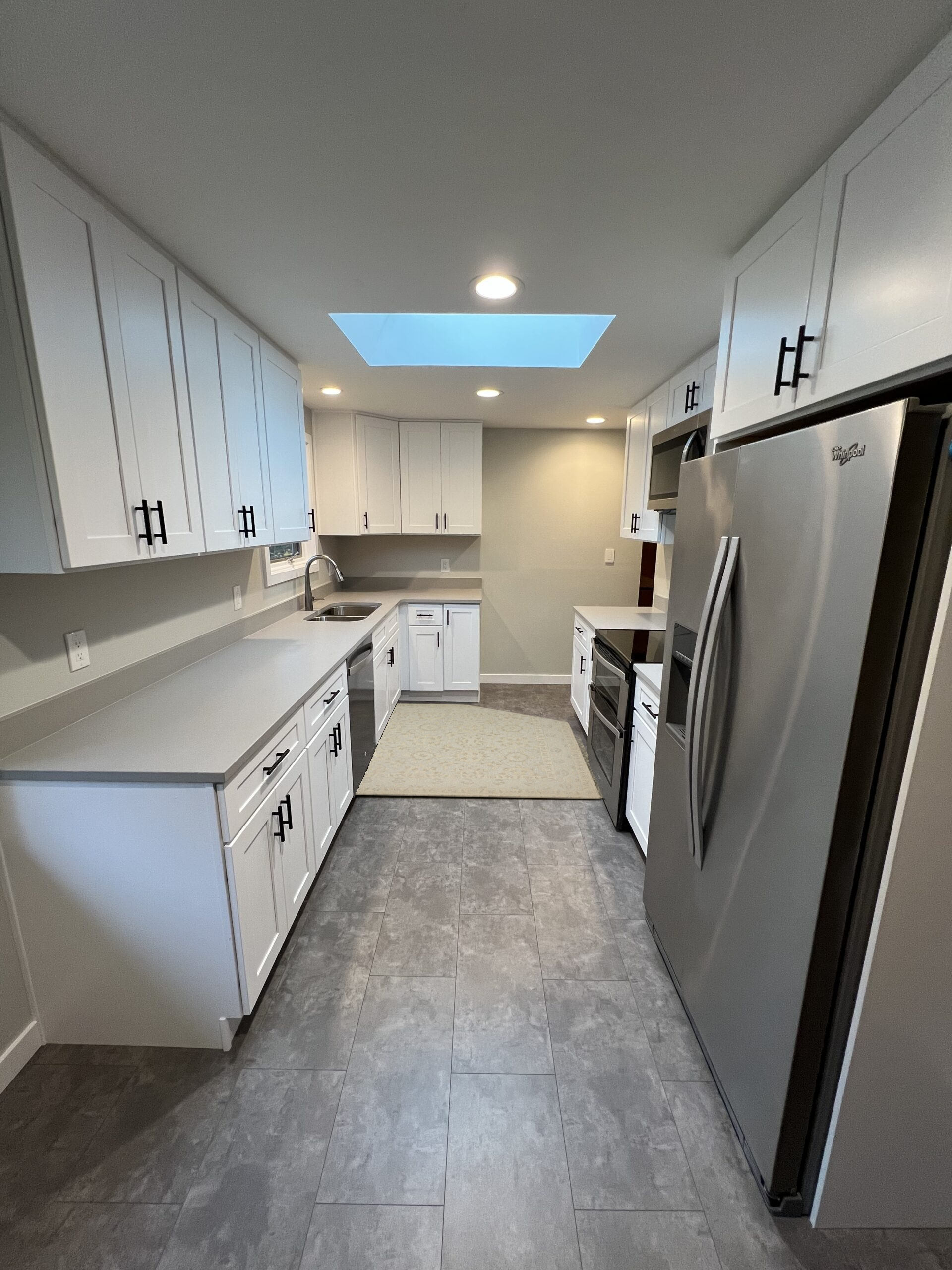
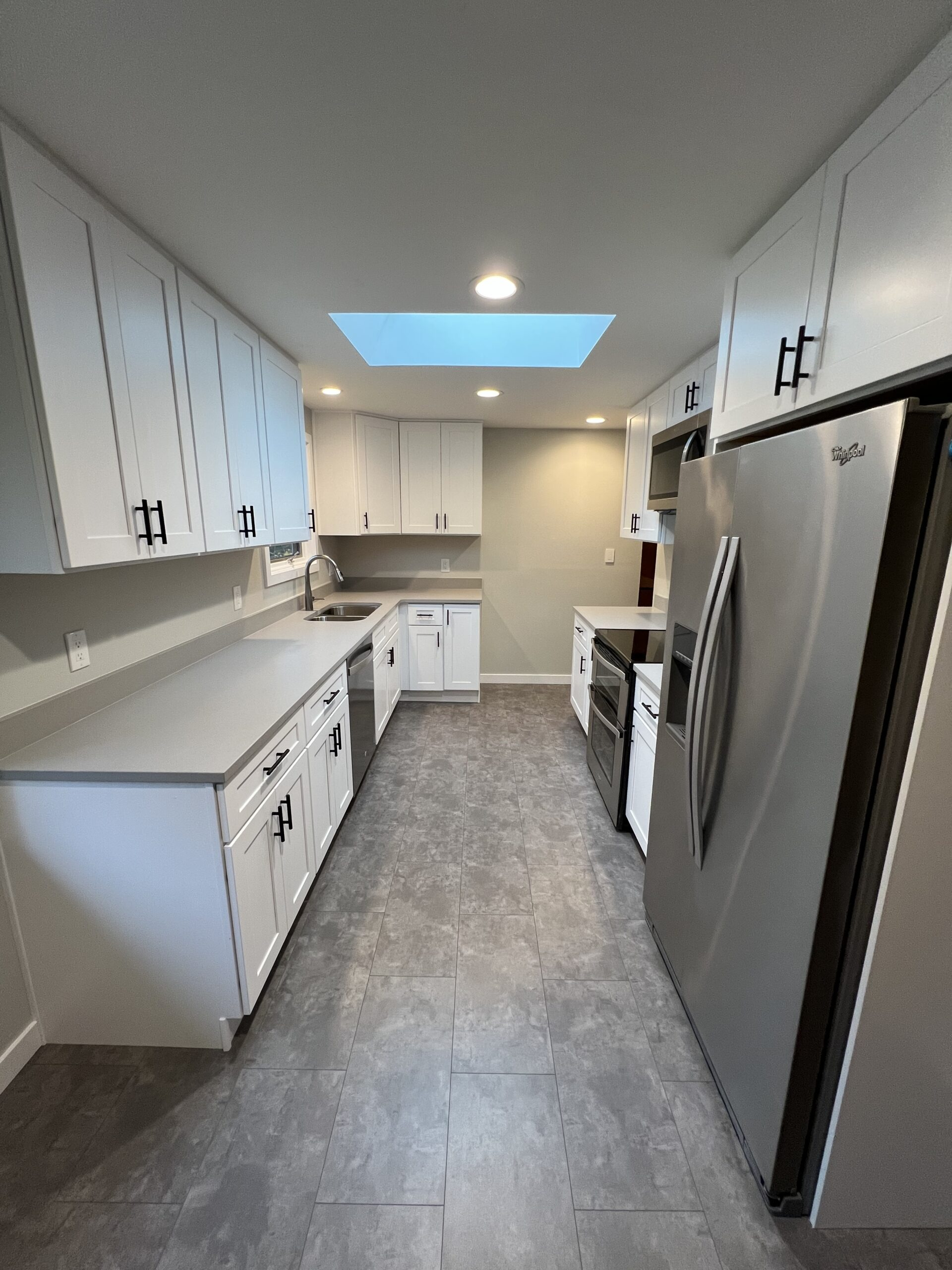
- rug [356,703,604,800]
